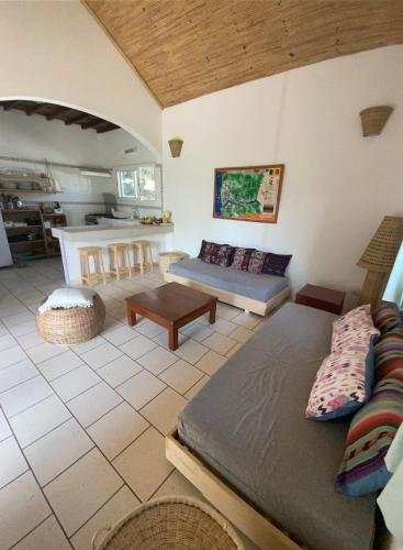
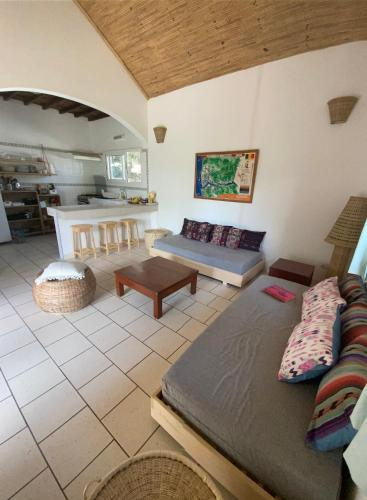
+ hardback book [263,283,297,303]
